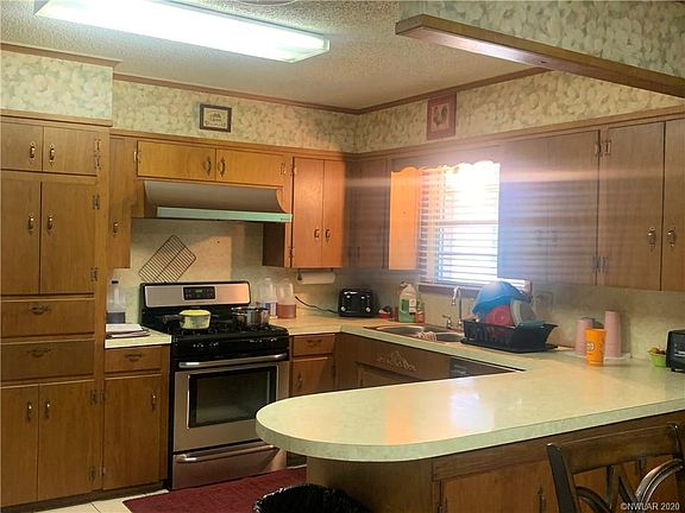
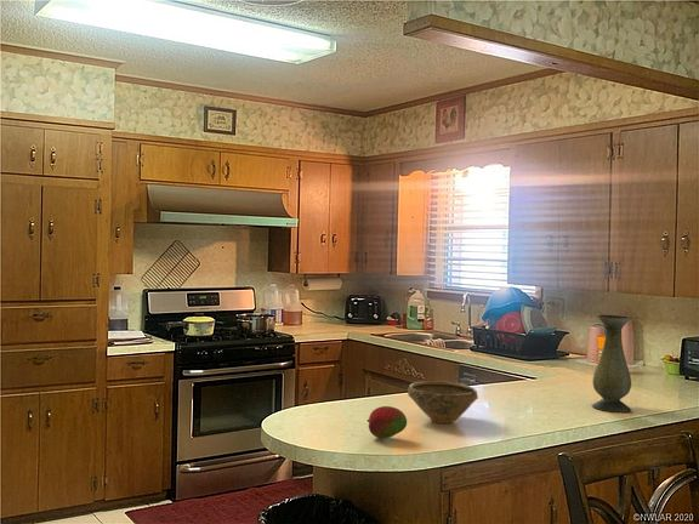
+ bowl [407,380,479,425]
+ vase [590,314,632,414]
+ fruit [366,405,408,440]
